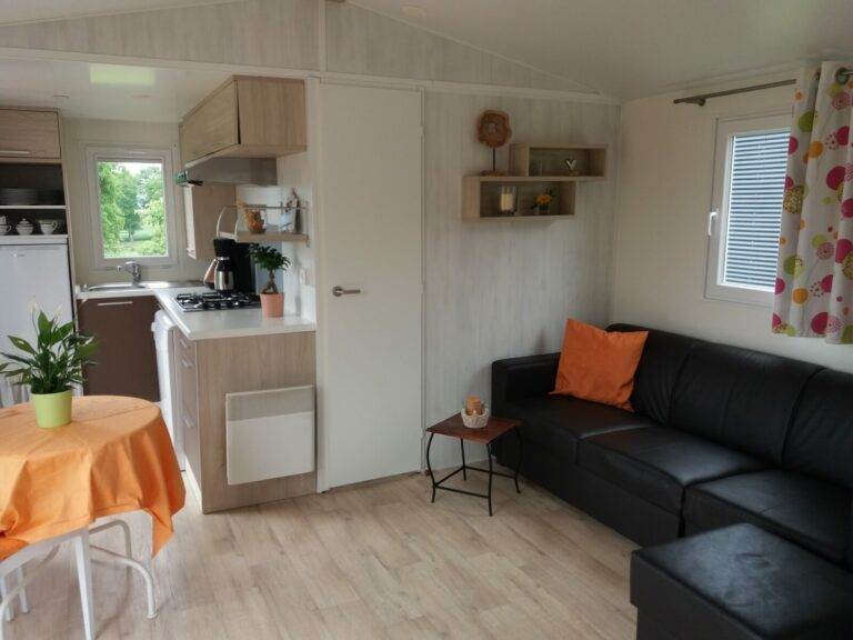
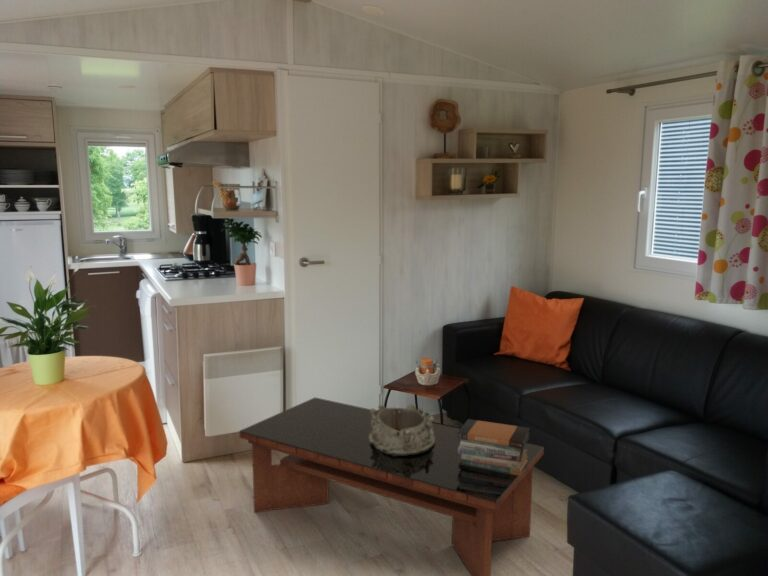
+ coffee table [238,396,545,576]
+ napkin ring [369,403,435,456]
+ book stack [457,418,531,476]
